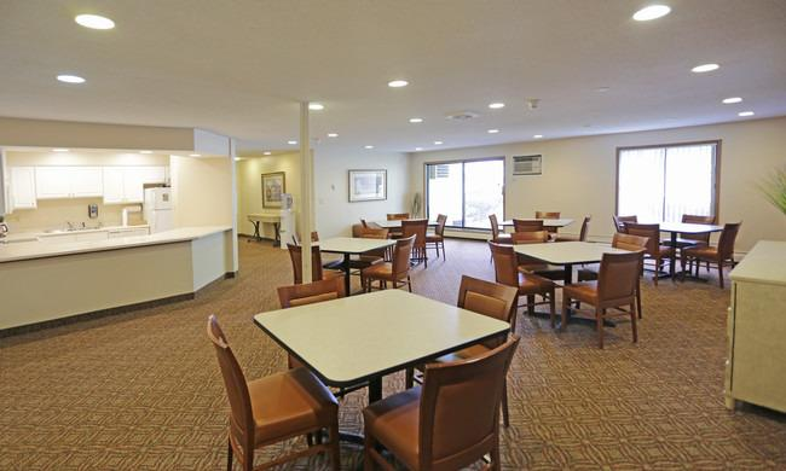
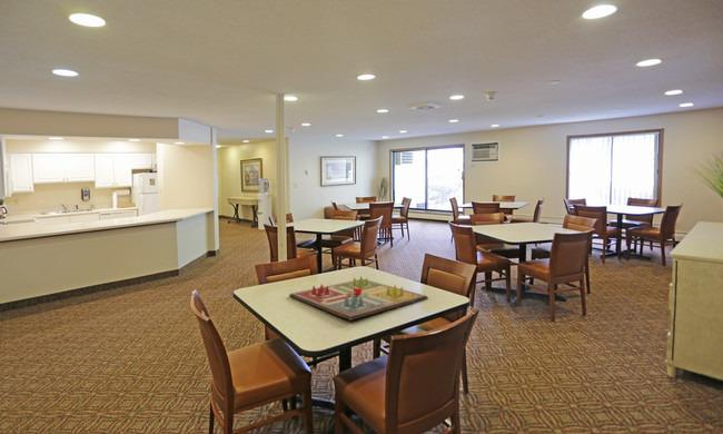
+ gameboard [288,275,429,322]
